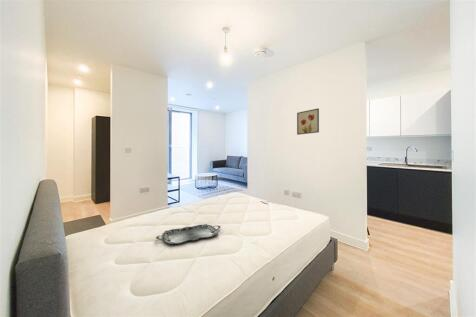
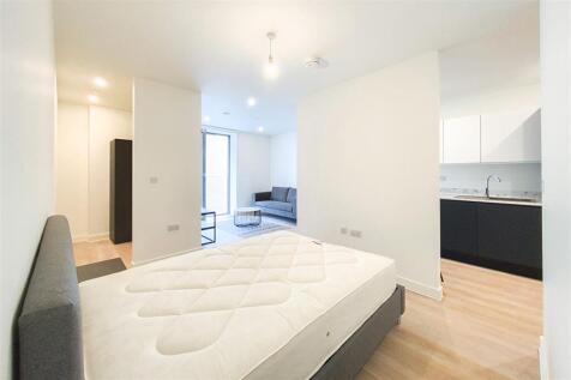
- wall art [296,108,320,136]
- serving tray [155,223,222,245]
